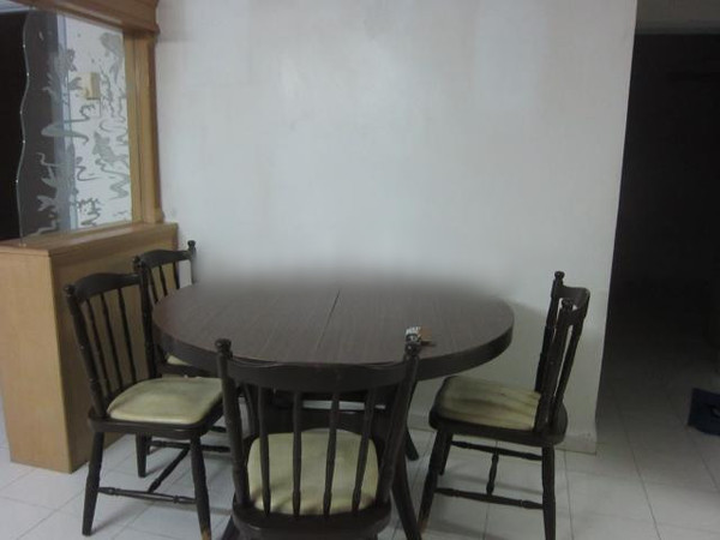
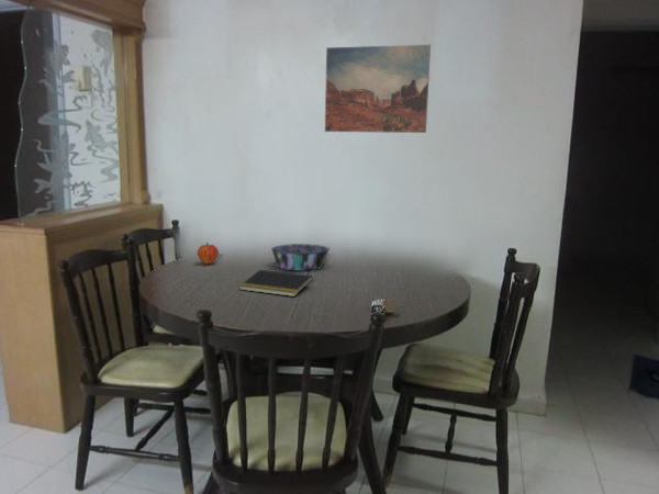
+ wall art [324,44,432,134]
+ fruit [197,242,220,266]
+ decorative bowl [270,243,331,272]
+ notepad [238,269,313,297]
